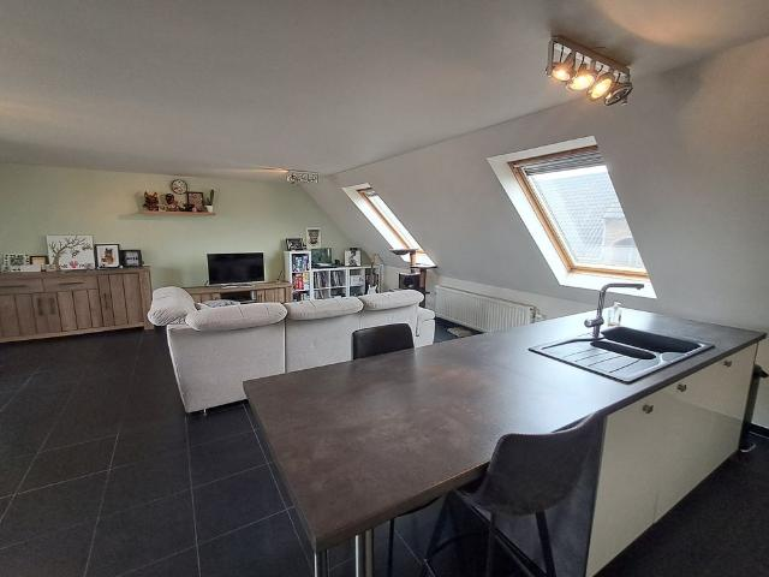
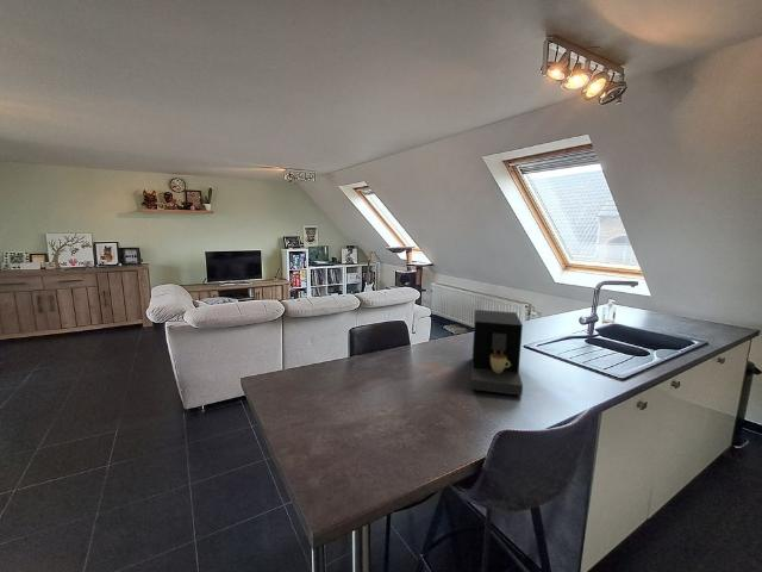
+ coffee maker [470,309,524,397]
